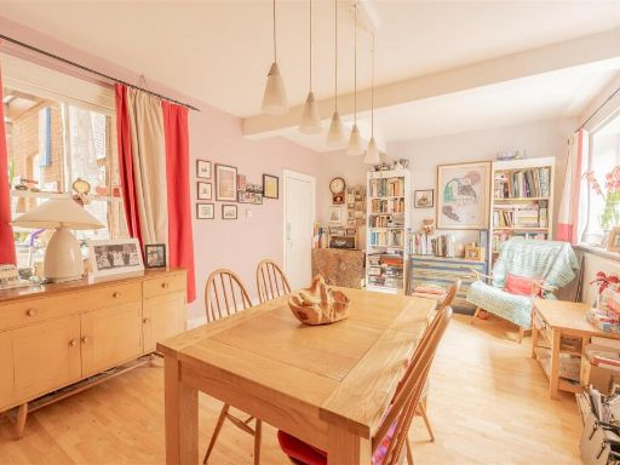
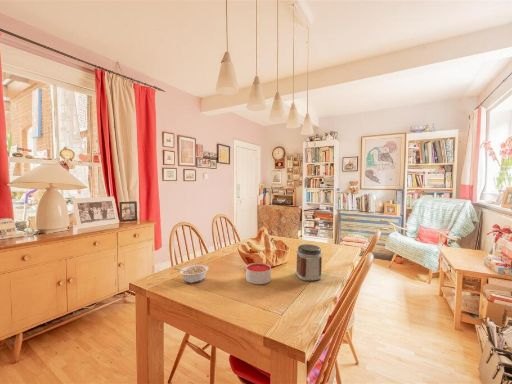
+ legume [173,264,210,284]
+ candle [245,262,272,285]
+ jar [295,243,323,282]
